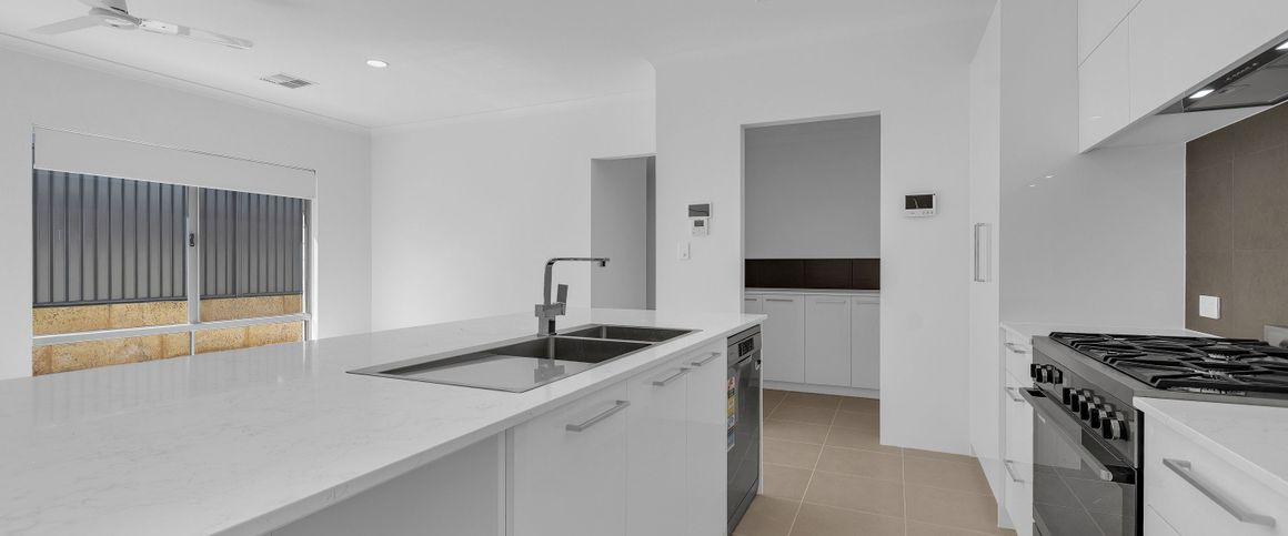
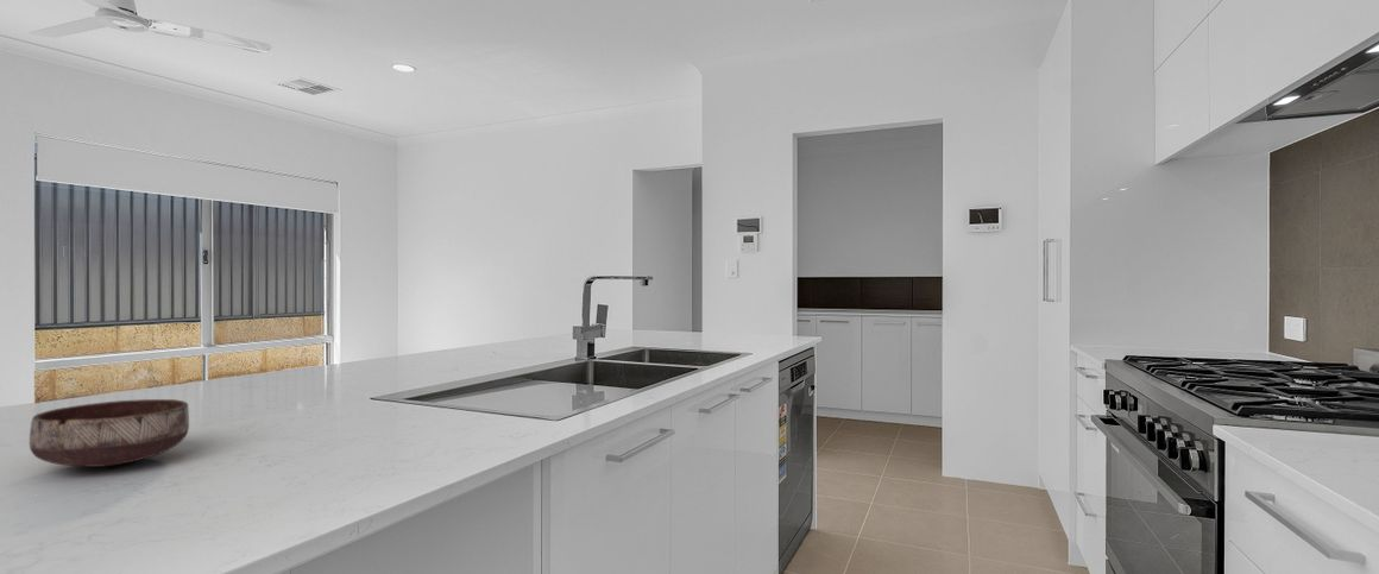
+ bowl [27,398,190,468]
